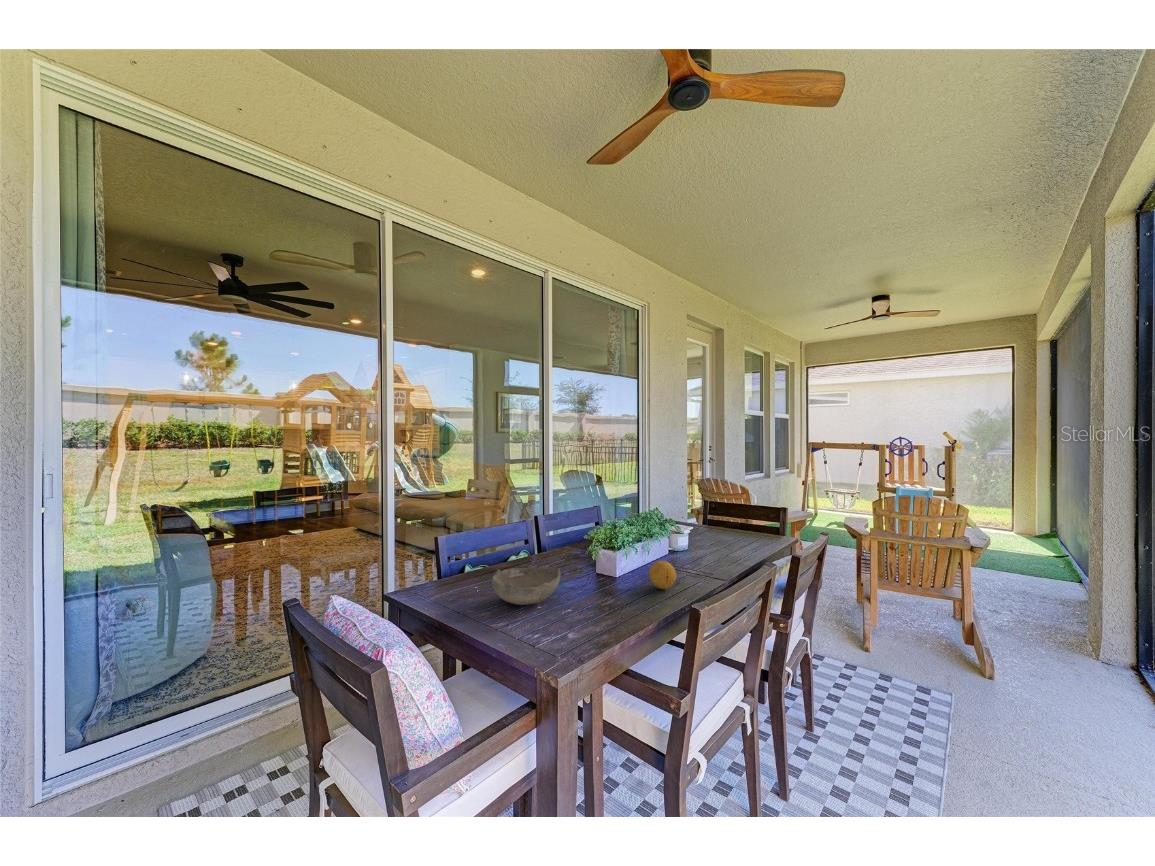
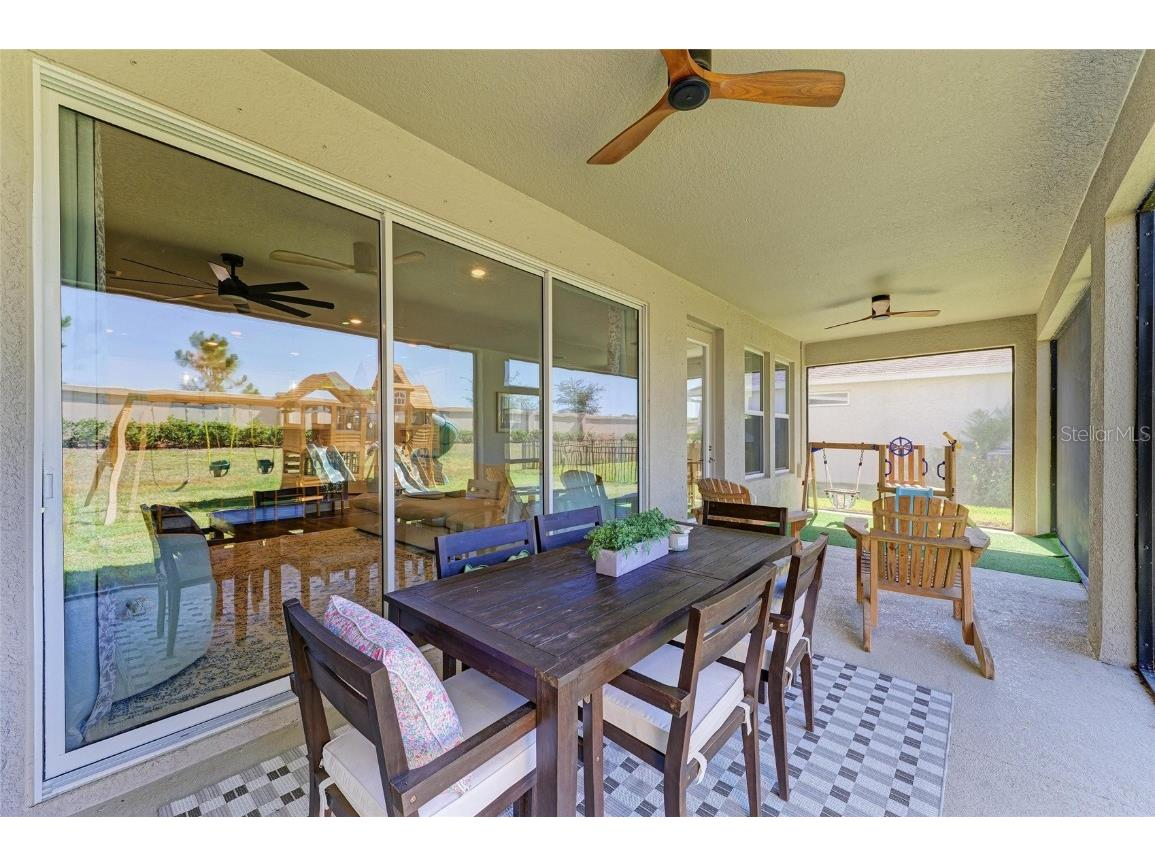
- bowl [491,564,561,606]
- fruit [648,560,677,590]
